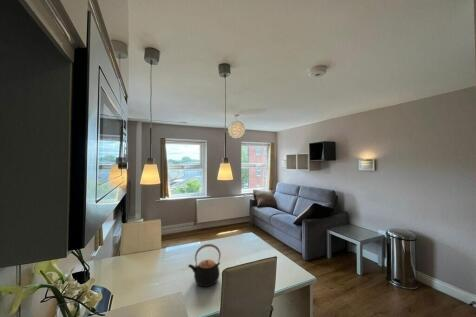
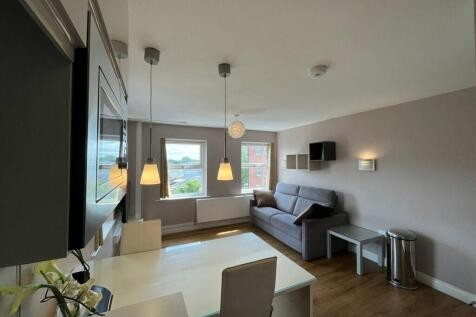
- teapot [187,243,222,288]
